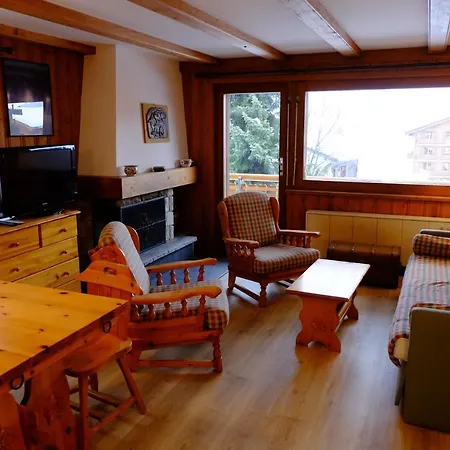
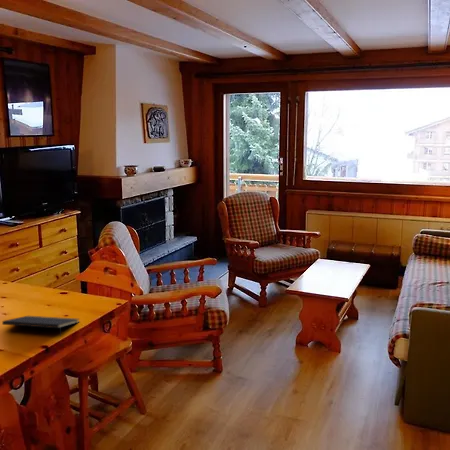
+ notepad [1,315,80,337]
